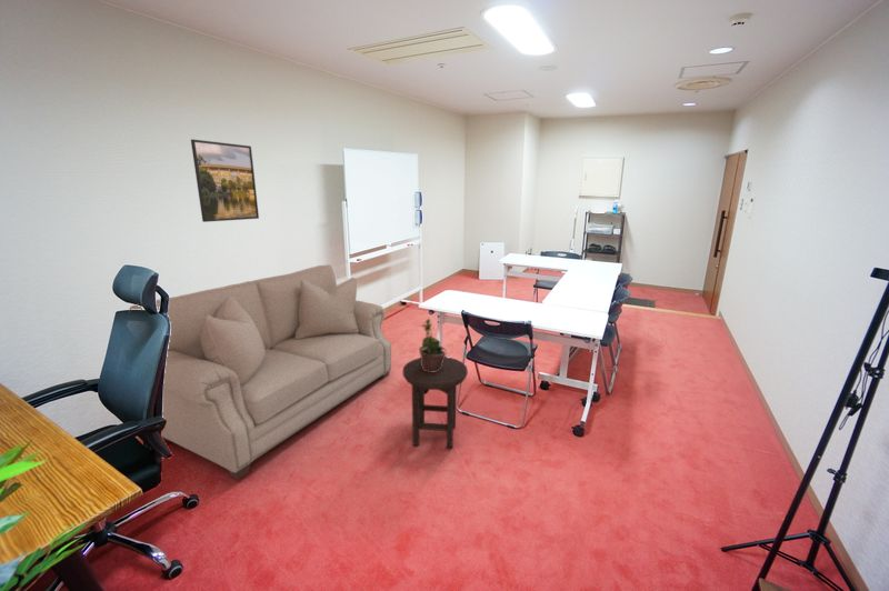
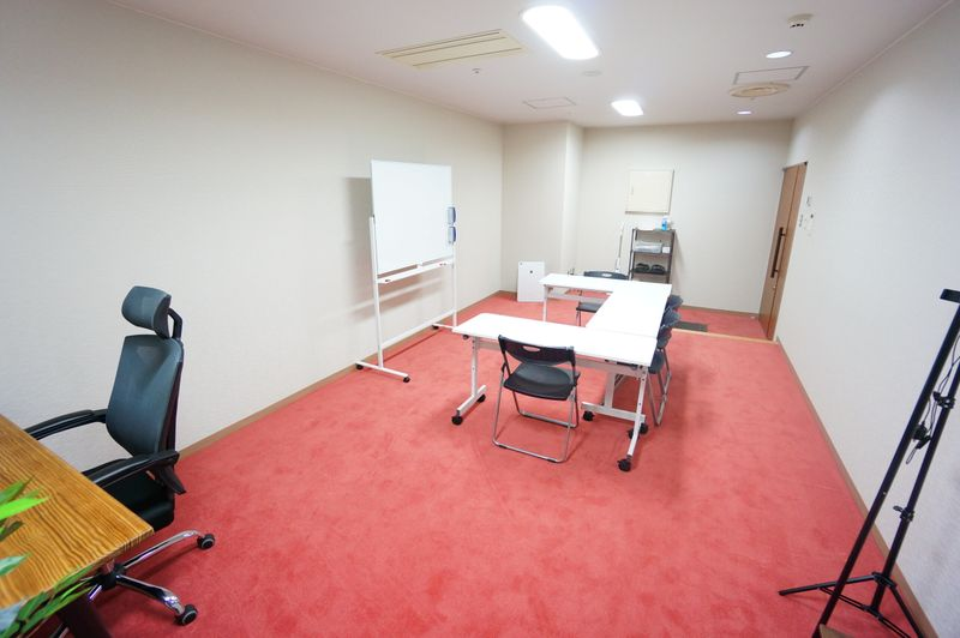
- sofa [129,264,392,480]
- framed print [190,138,260,223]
- potted plant [418,318,448,372]
- stool [402,355,469,449]
